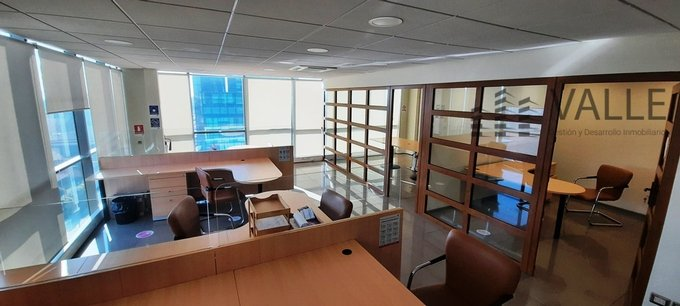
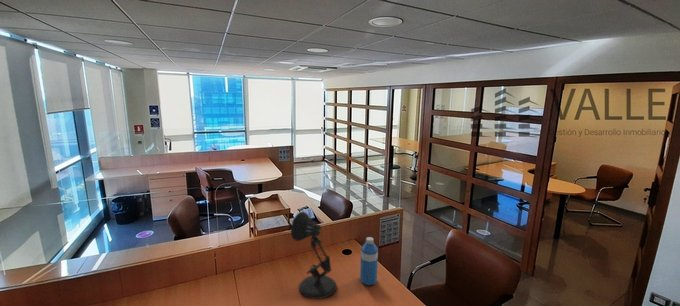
+ desk lamp [290,211,338,300]
+ water bottle [359,236,379,286]
